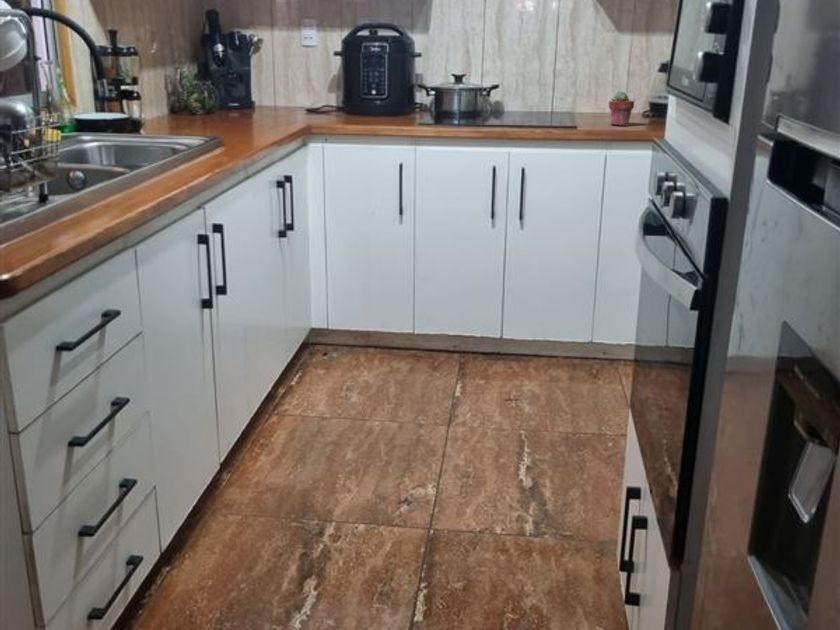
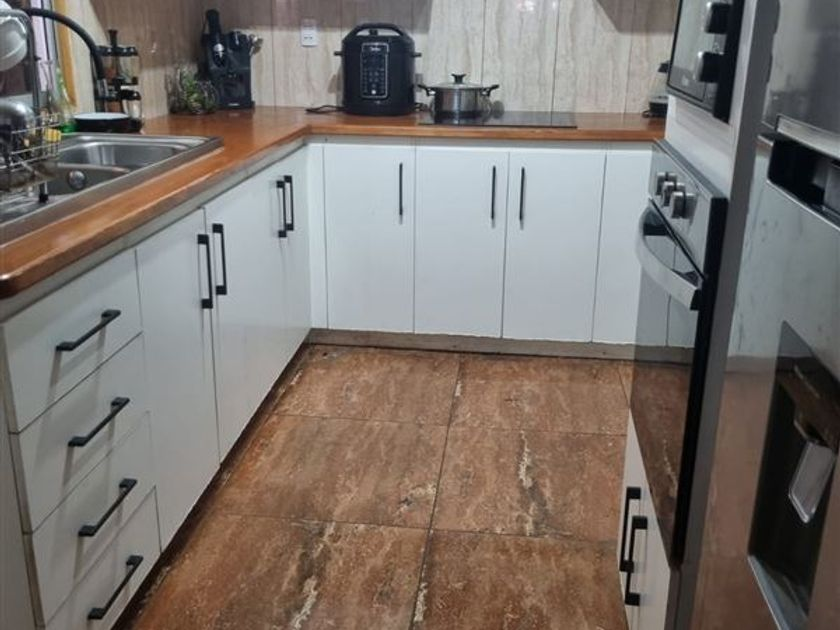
- potted succulent [608,90,635,127]
